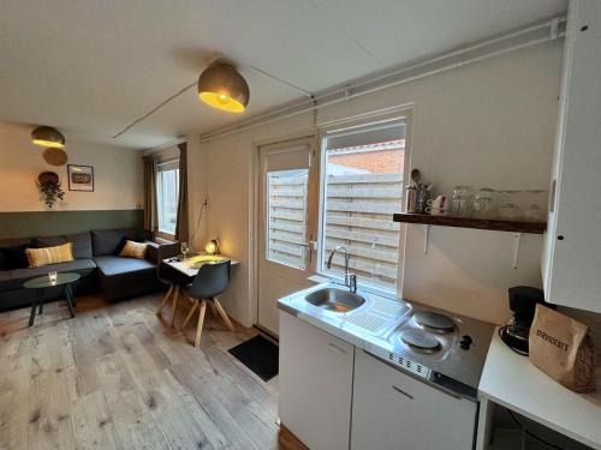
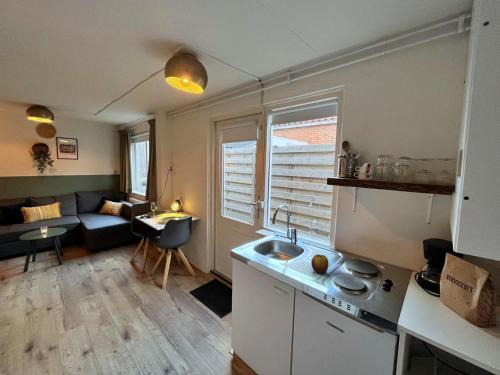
+ apple [310,254,330,274]
